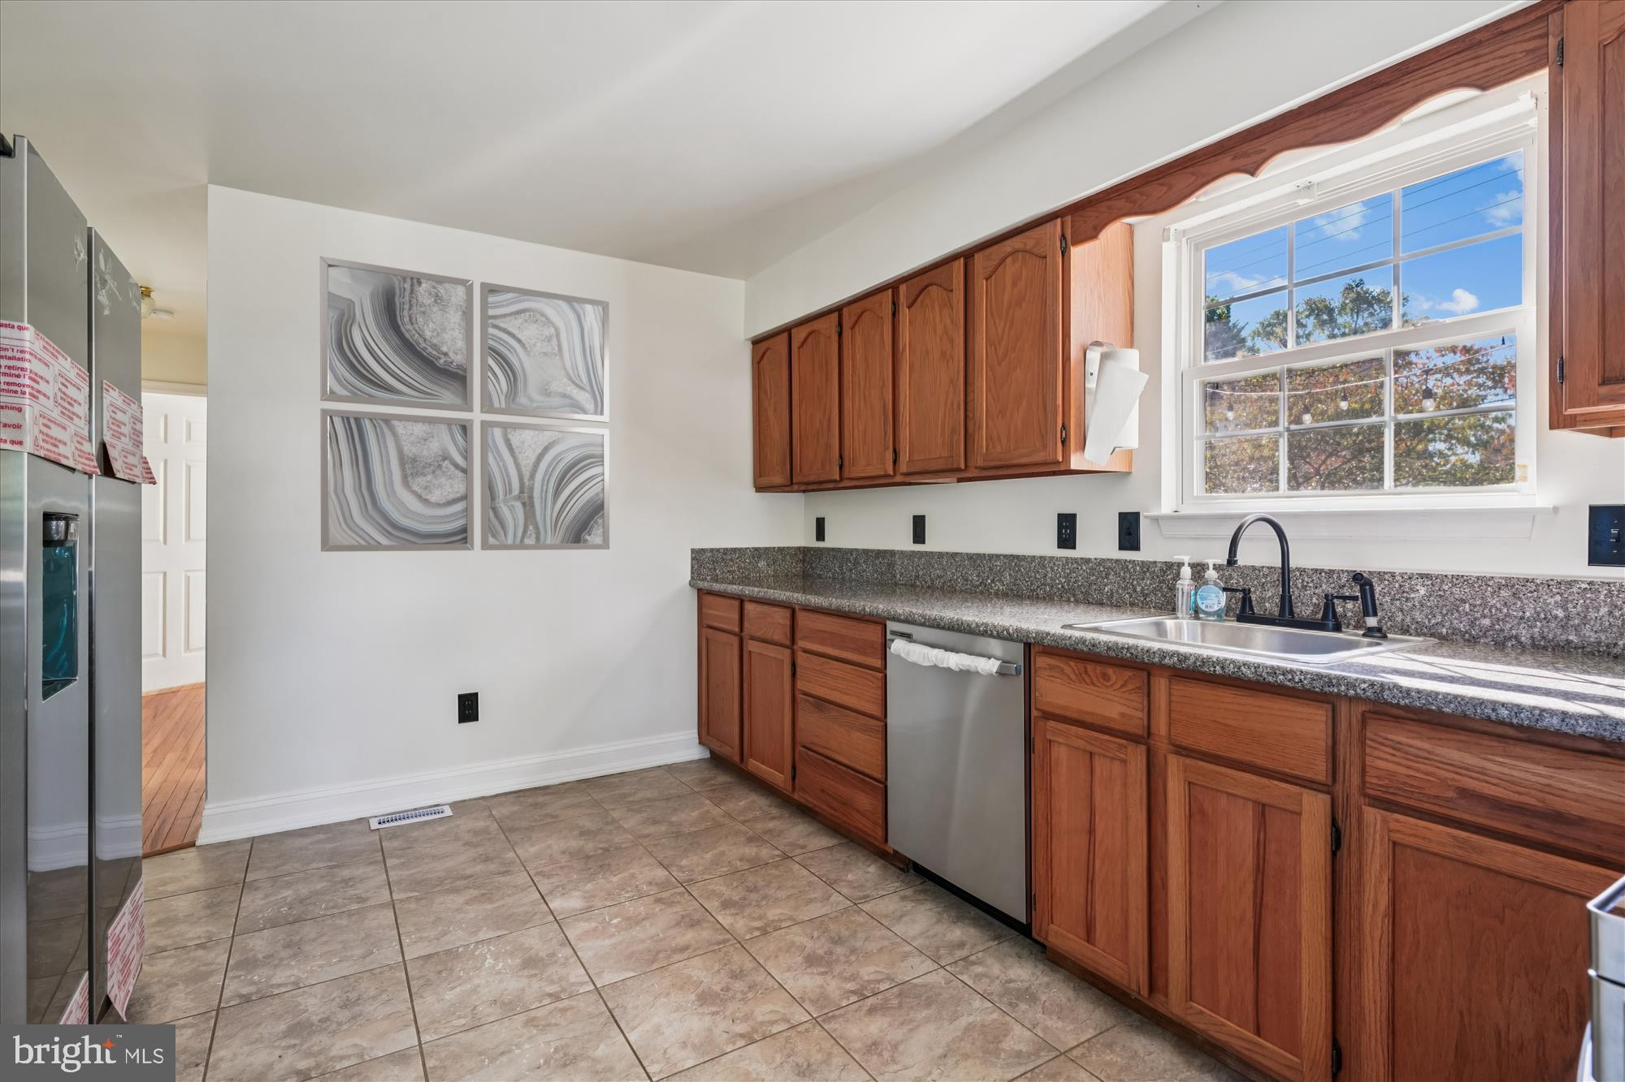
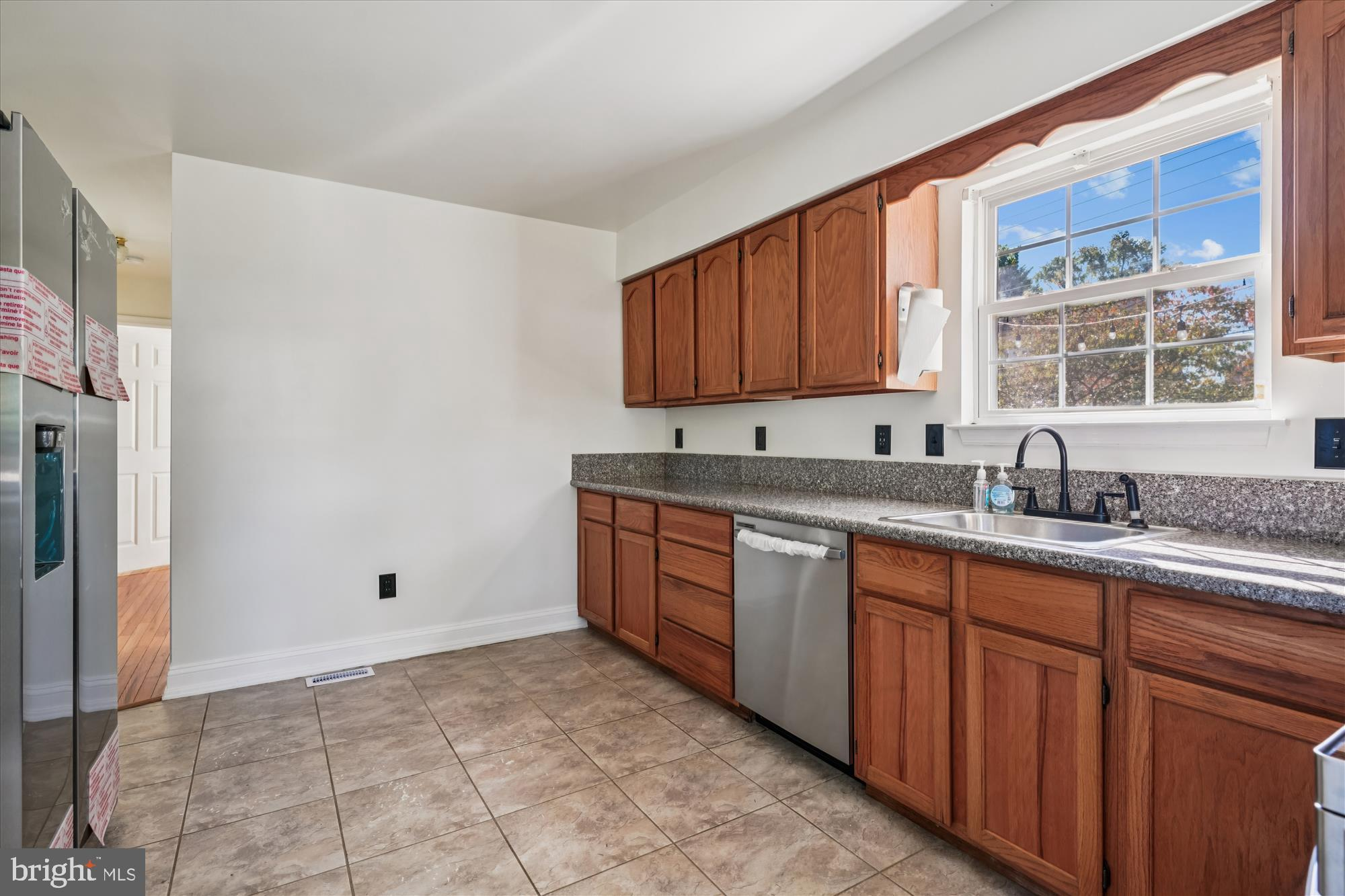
- wall art [319,256,610,553]
